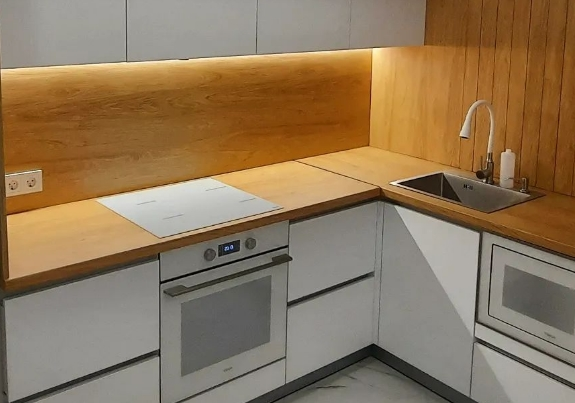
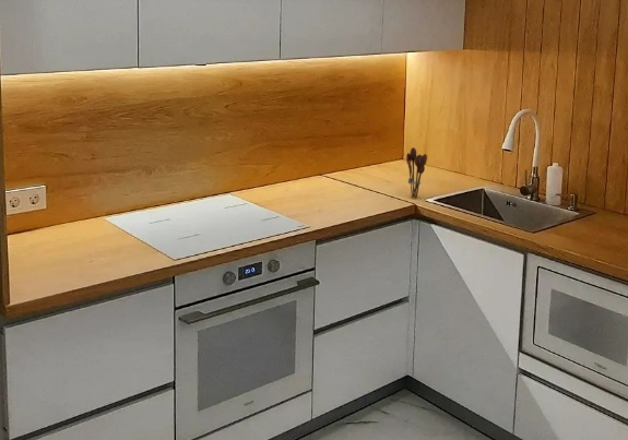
+ utensil holder [405,146,428,200]
